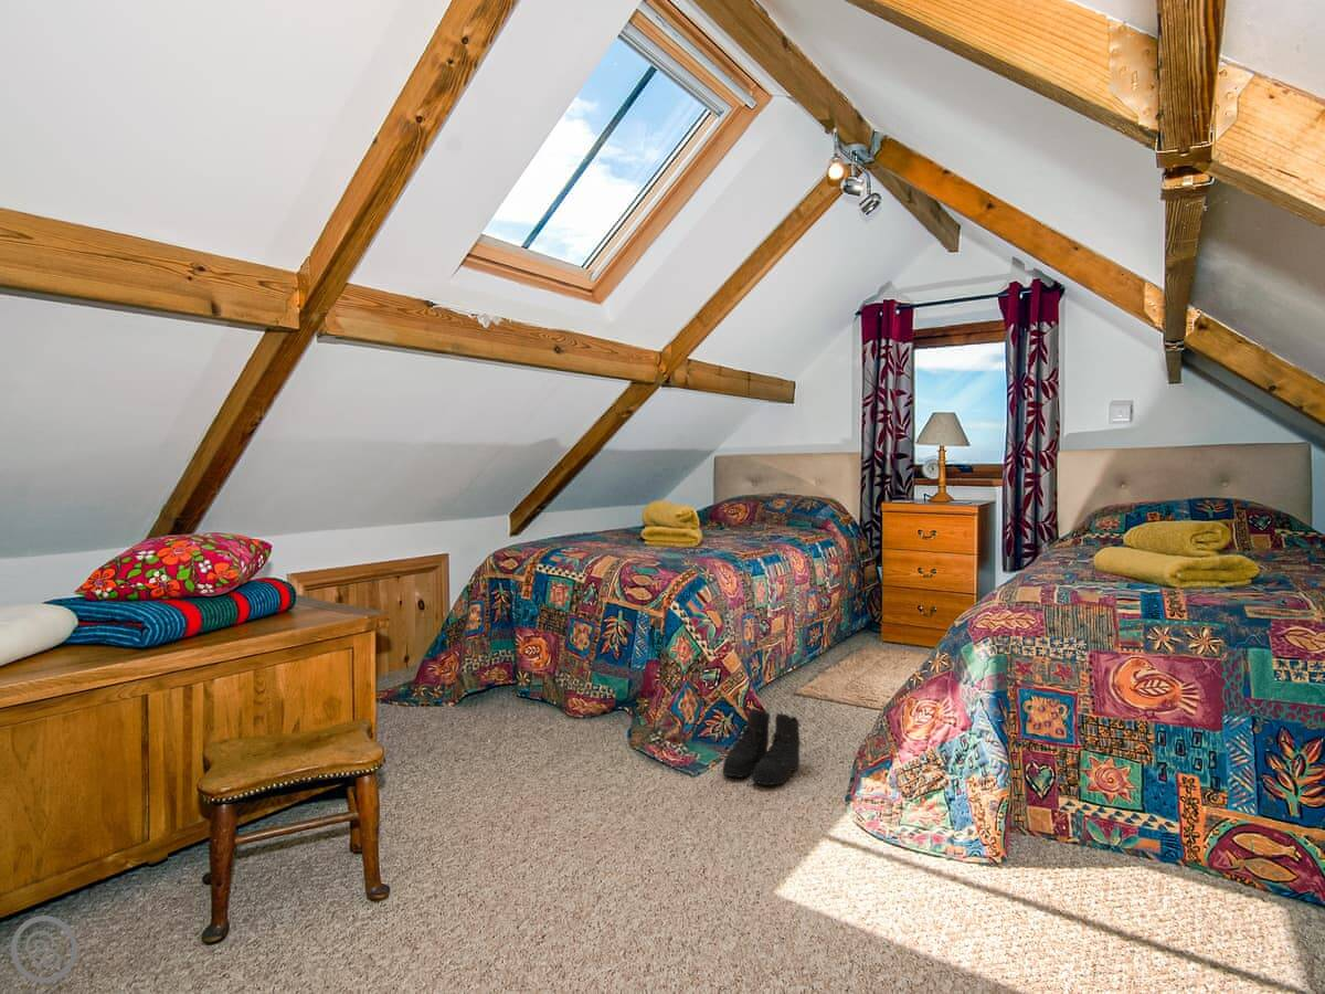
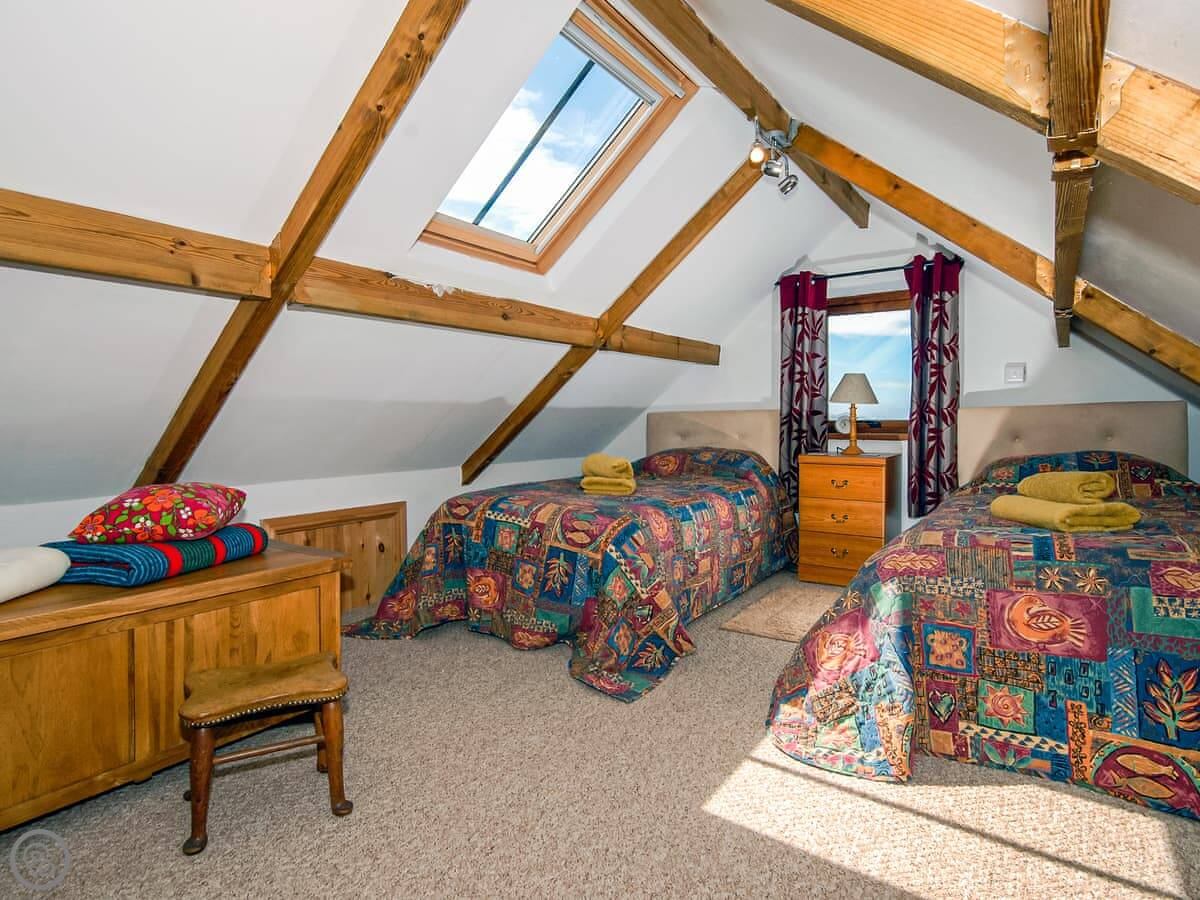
- boots [721,707,801,786]
